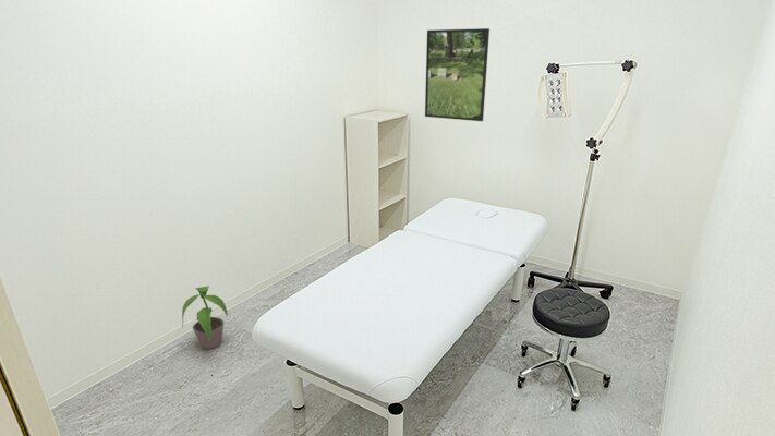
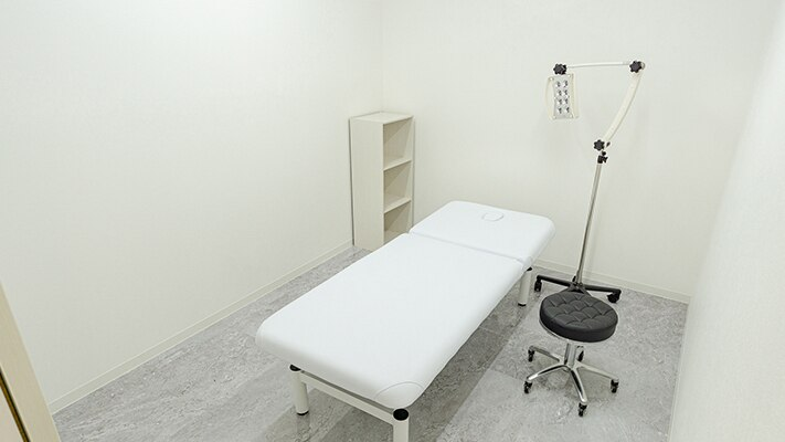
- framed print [424,27,491,122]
- potted plant [181,286,229,350]
